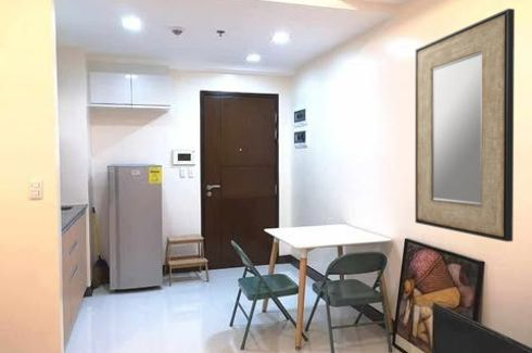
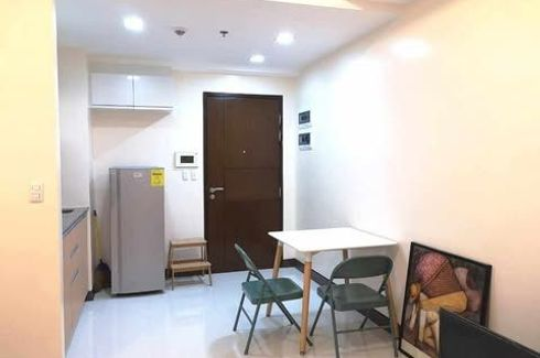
- home mirror [415,8,516,243]
